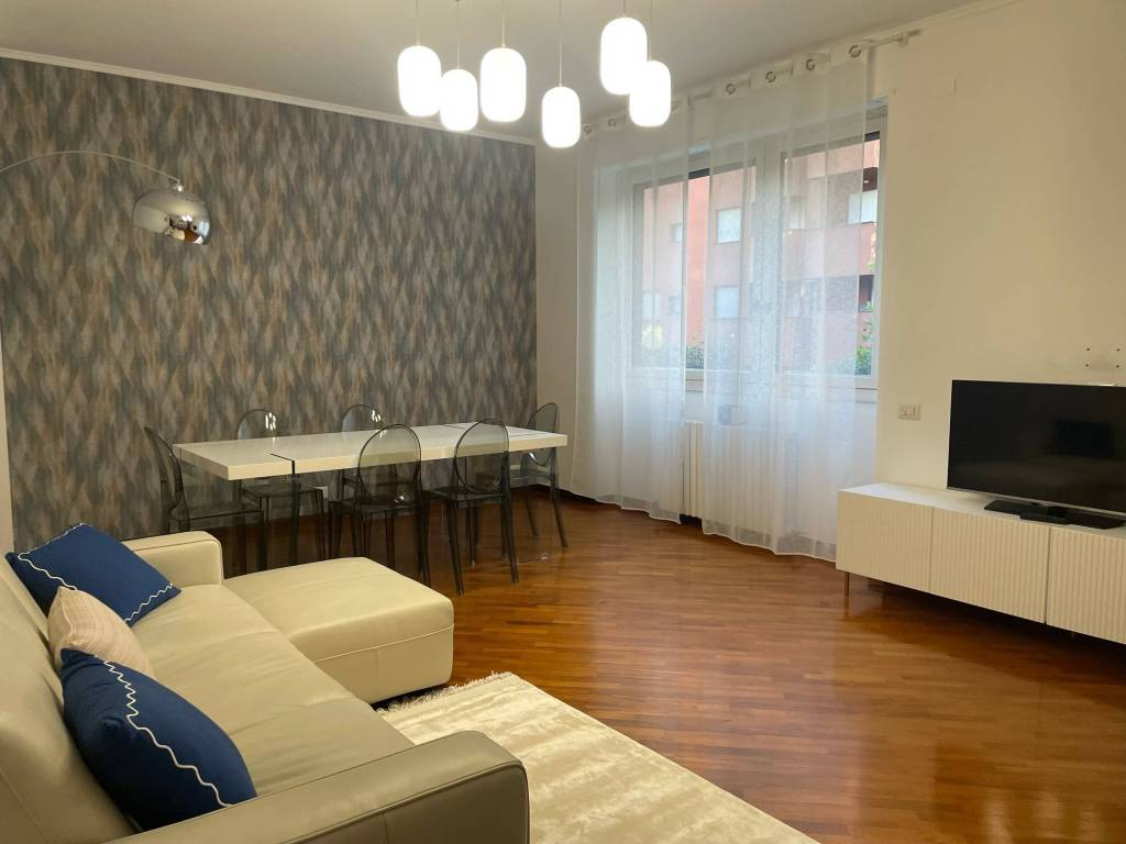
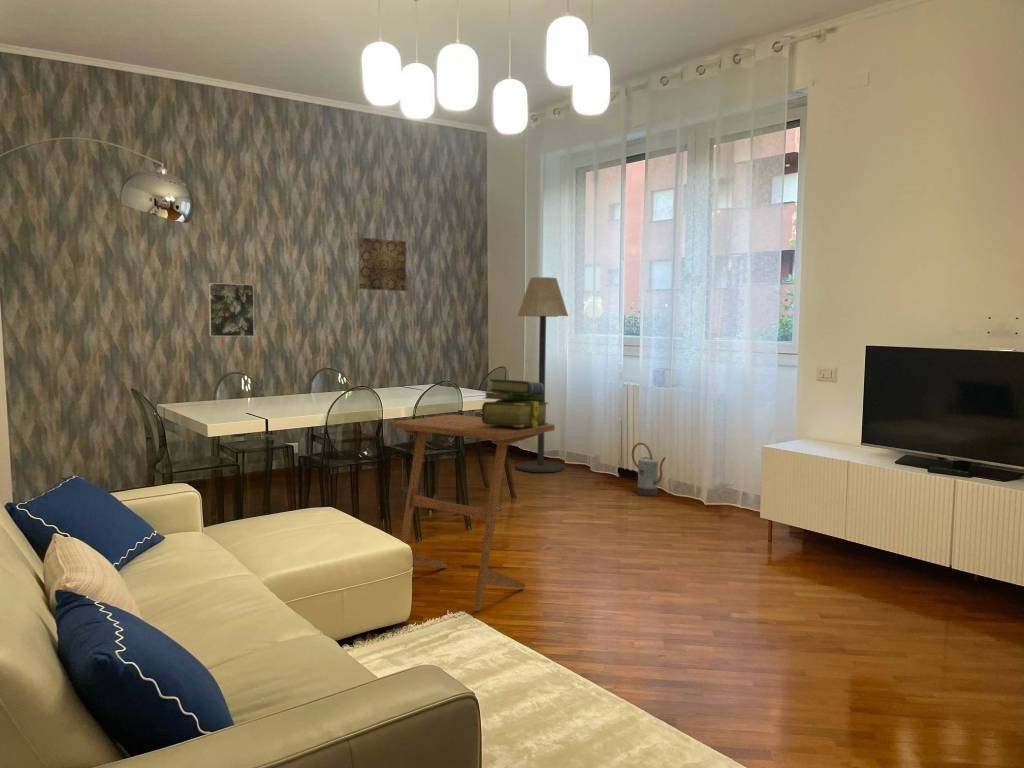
+ floor lamp [515,276,569,473]
+ side table [392,413,556,612]
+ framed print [208,282,255,337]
+ wall art [358,237,407,292]
+ stack of books [480,378,550,427]
+ watering can [631,442,667,497]
